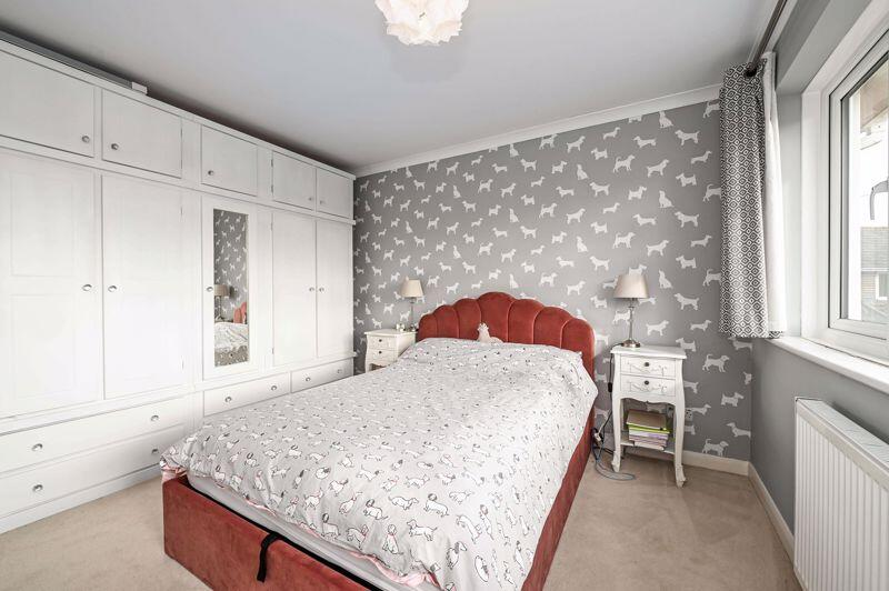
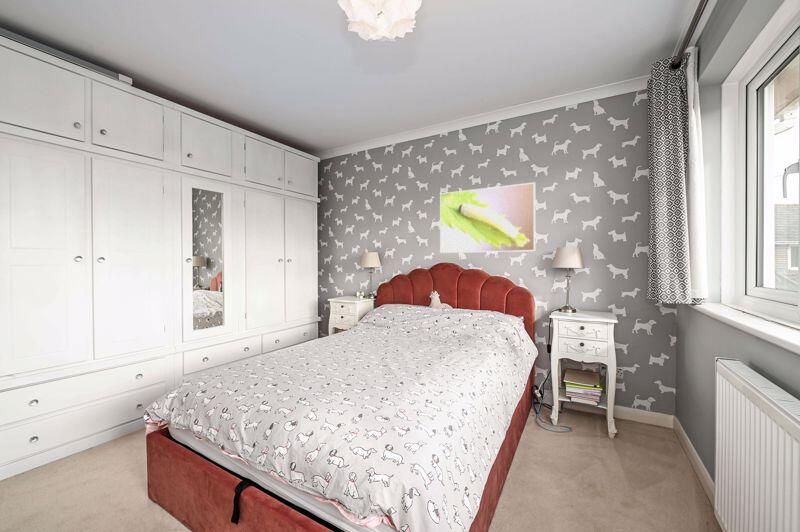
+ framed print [439,181,536,254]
